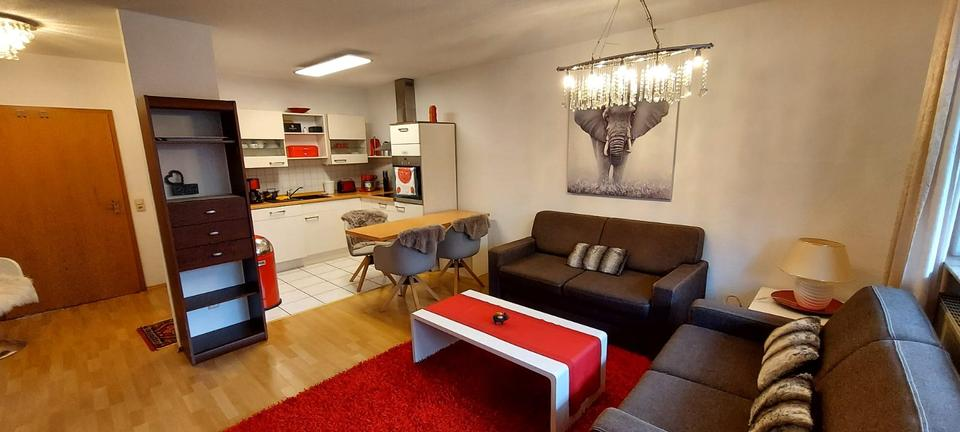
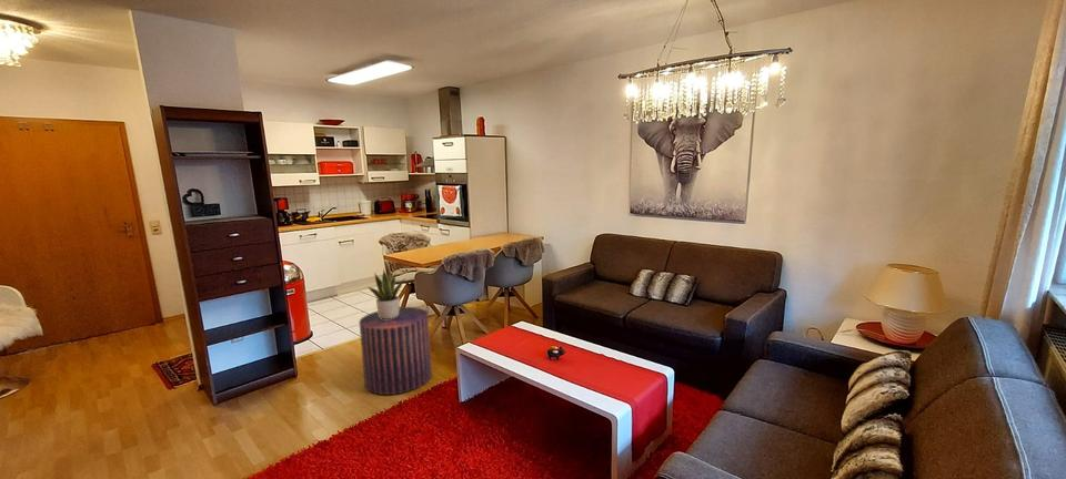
+ stool [358,306,433,396]
+ potted plant [368,269,406,319]
